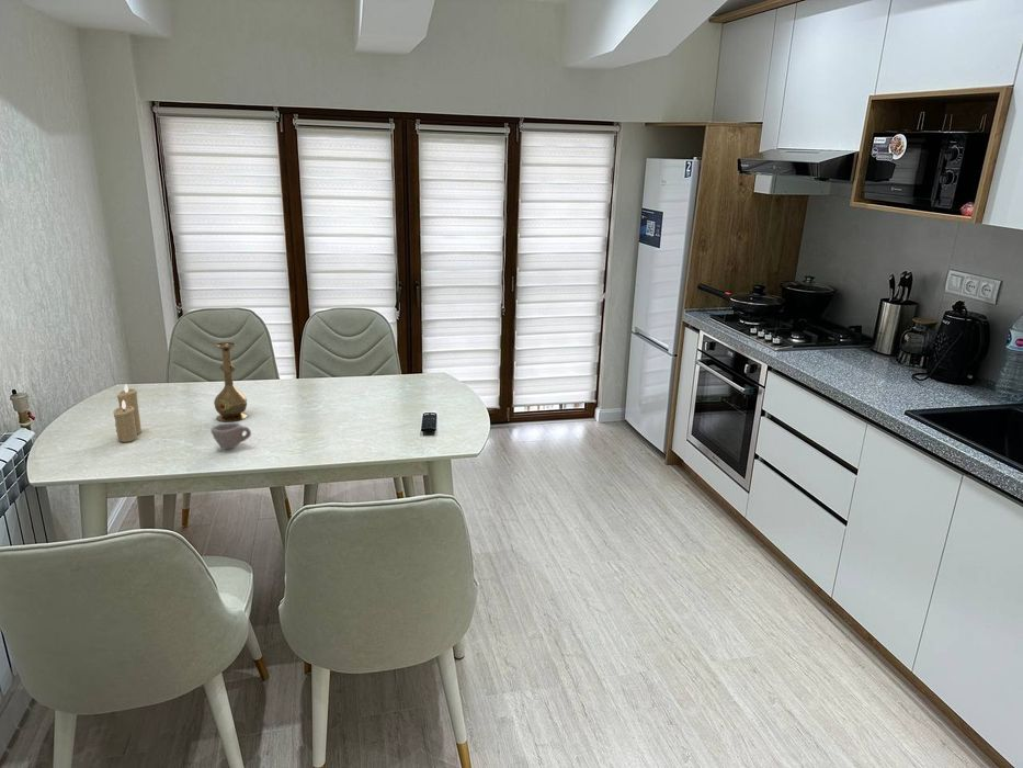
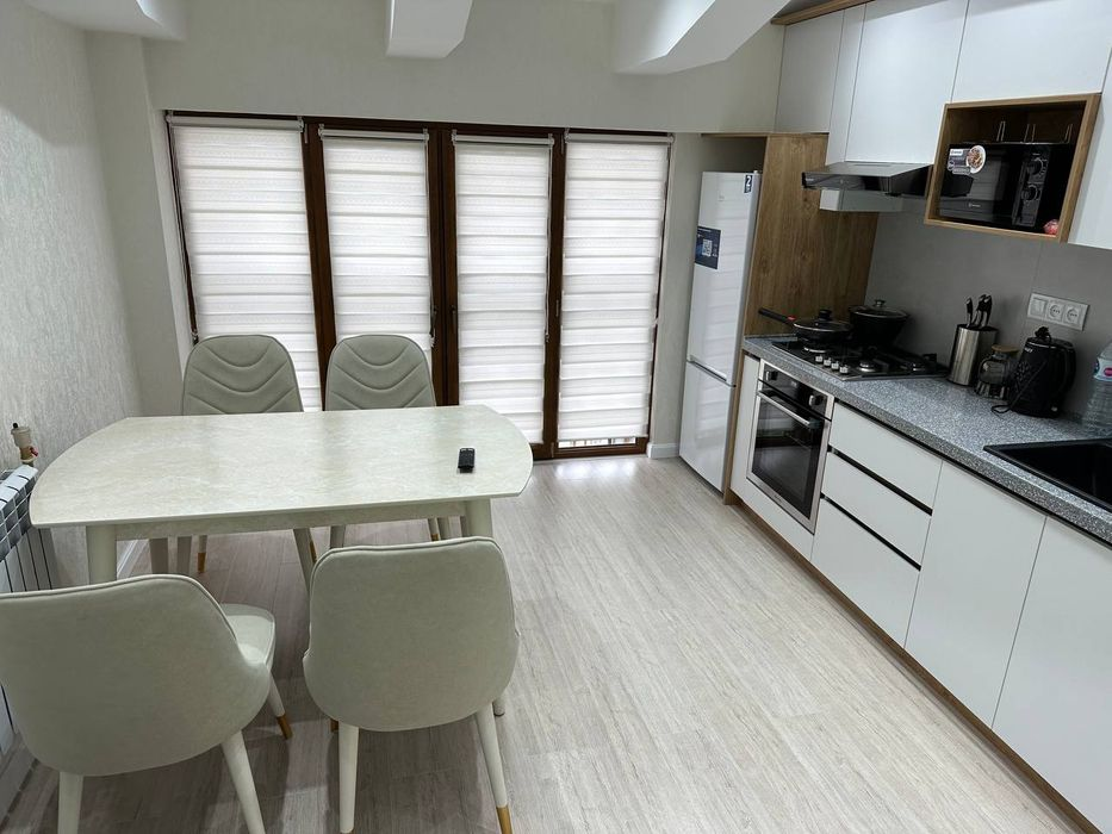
- candle [112,383,143,443]
- cup [209,421,252,450]
- vase [213,341,248,422]
